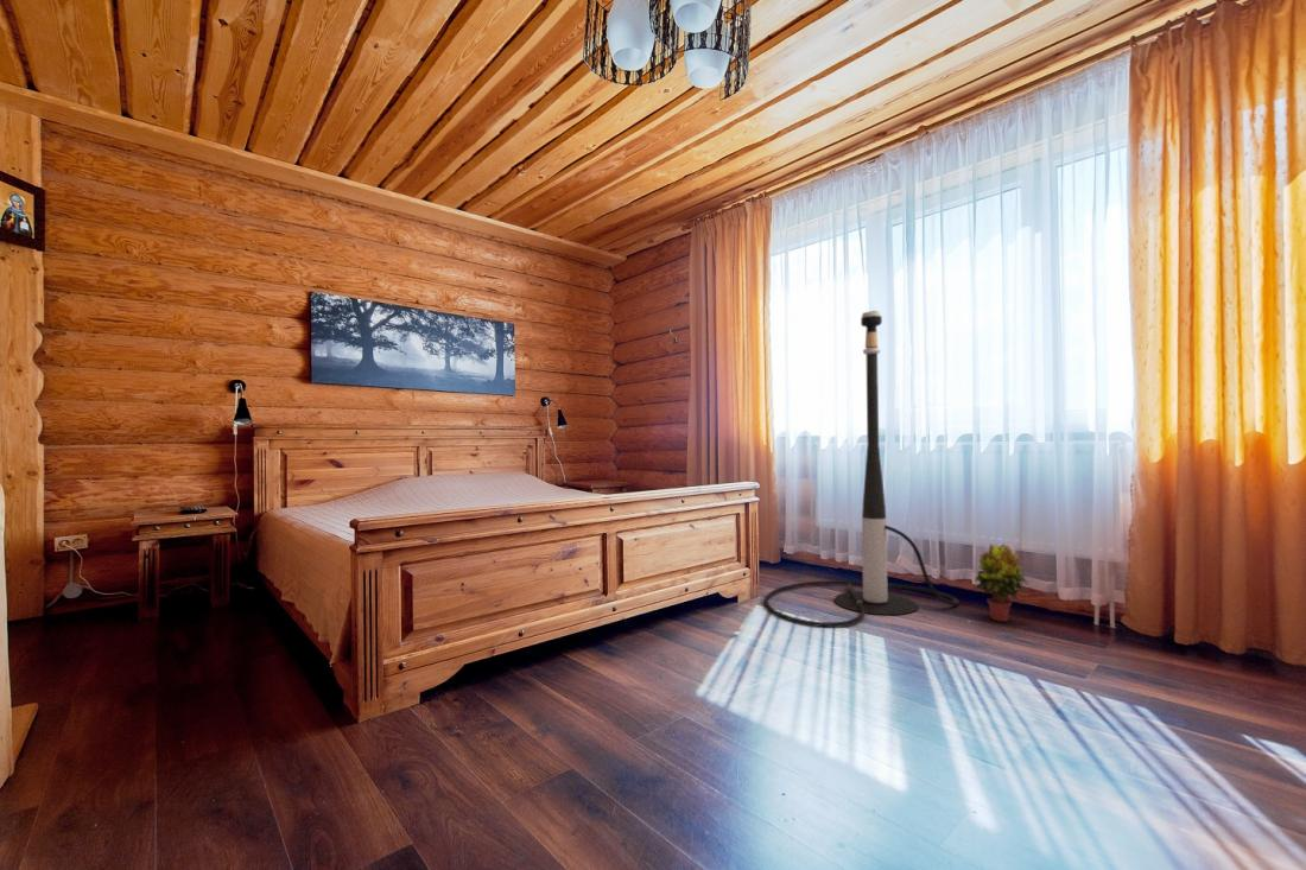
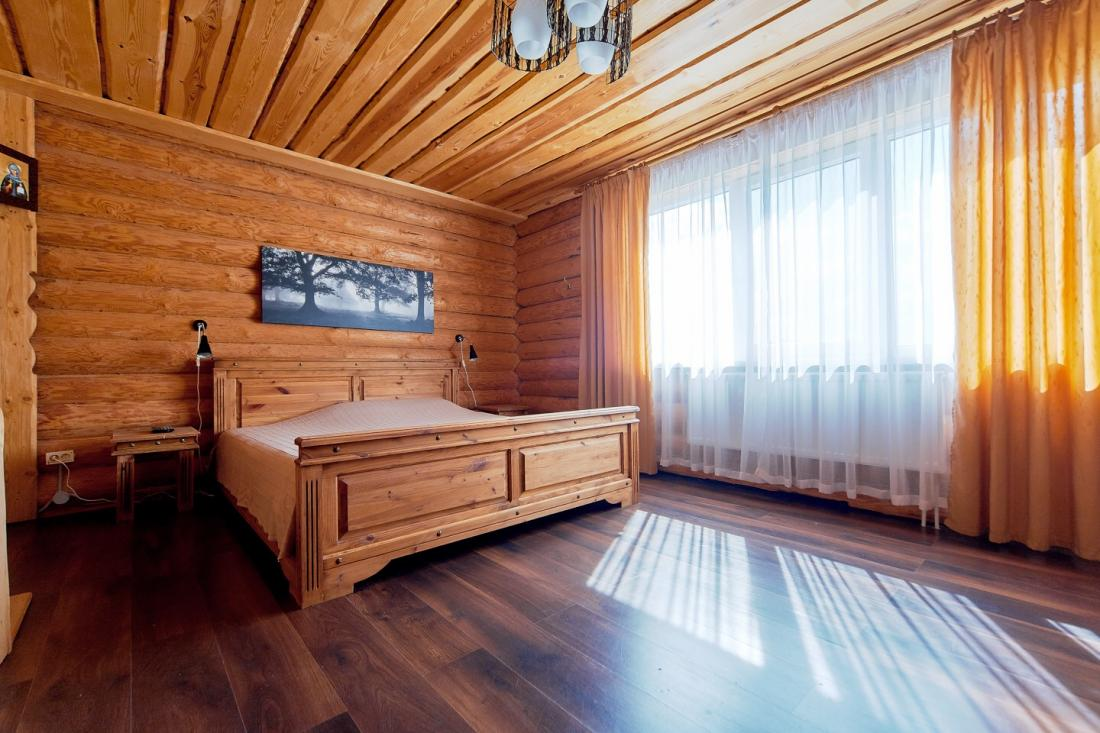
- floor lamp [763,310,961,628]
- potted plant [972,542,1029,622]
